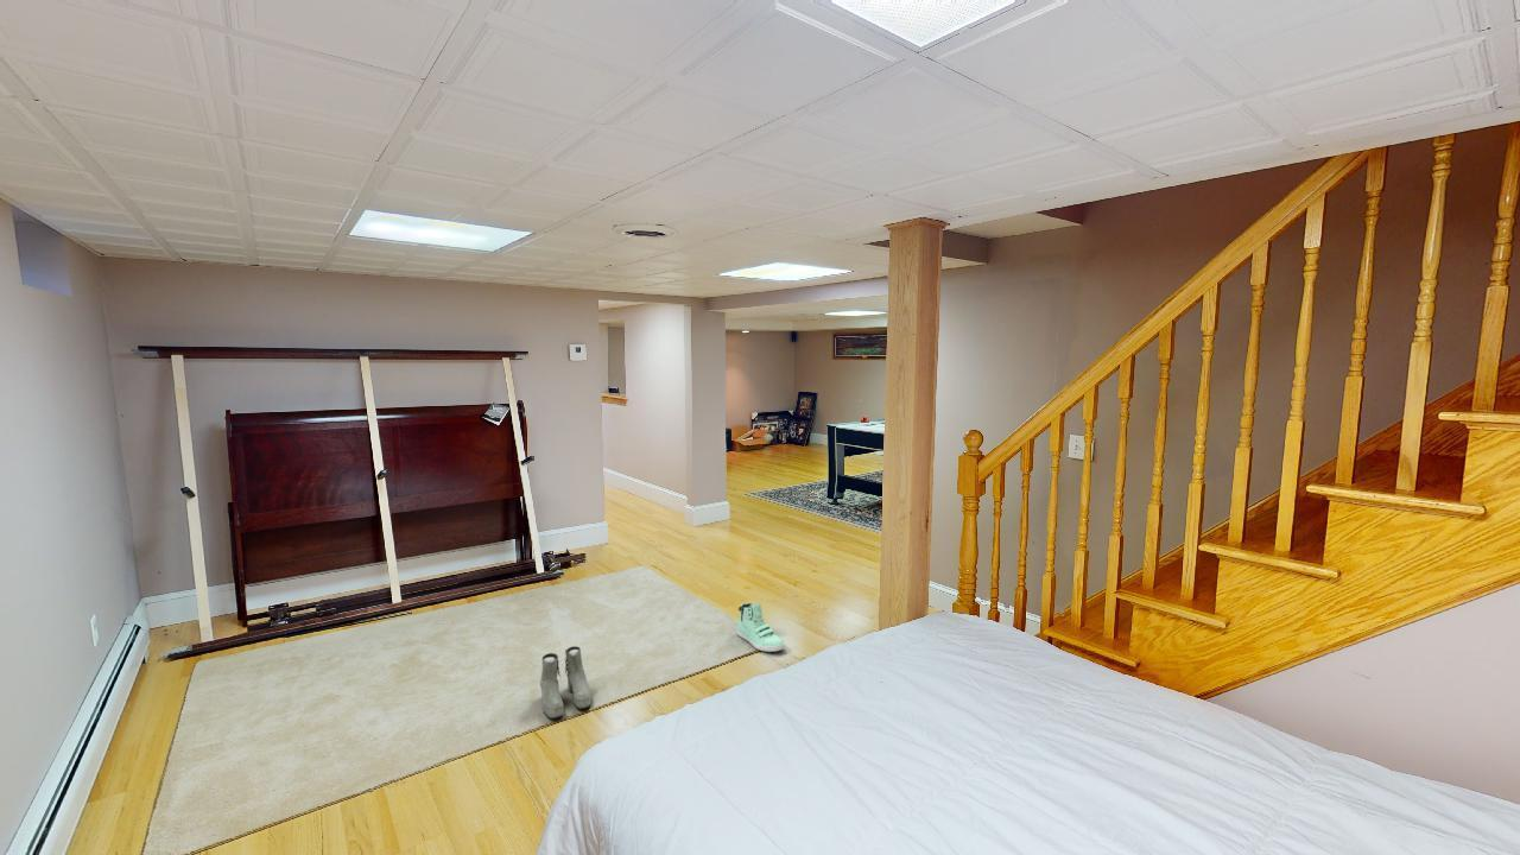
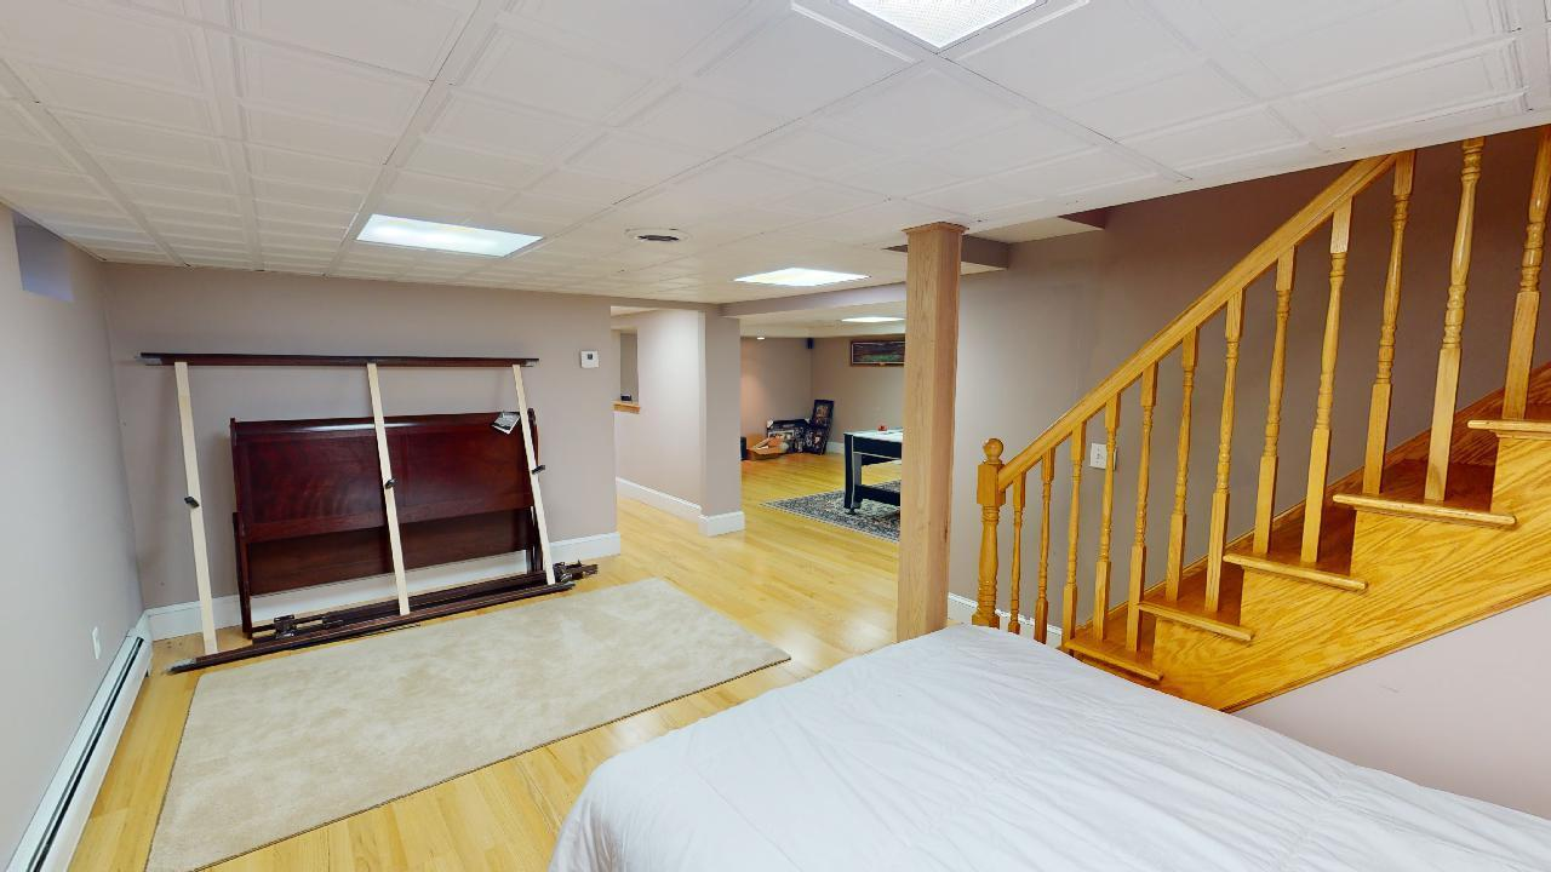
- sneaker [736,602,786,653]
- boots [539,645,593,720]
